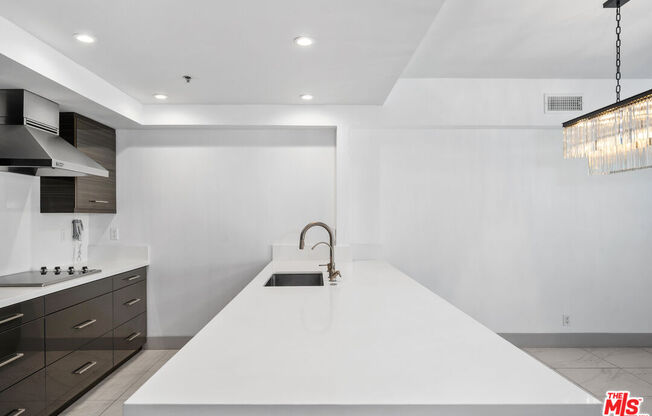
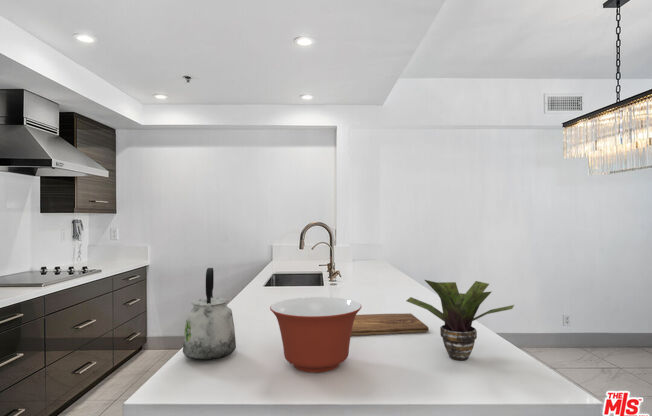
+ cutting board [351,312,429,336]
+ mixing bowl [269,296,363,374]
+ kettle [182,267,237,362]
+ potted plant [405,279,515,361]
